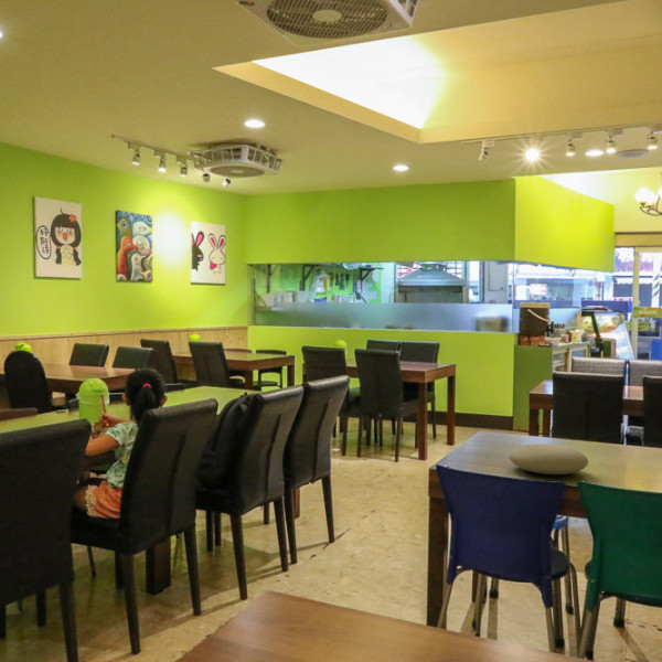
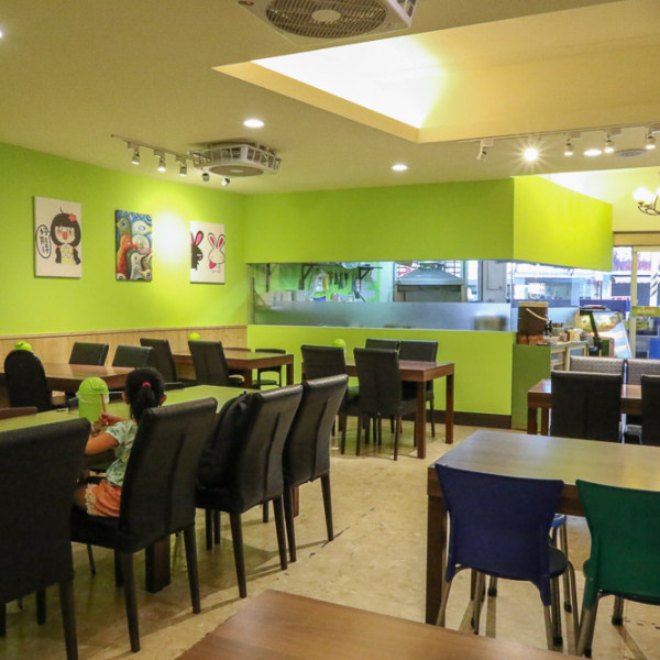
- plate [508,442,589,476]
